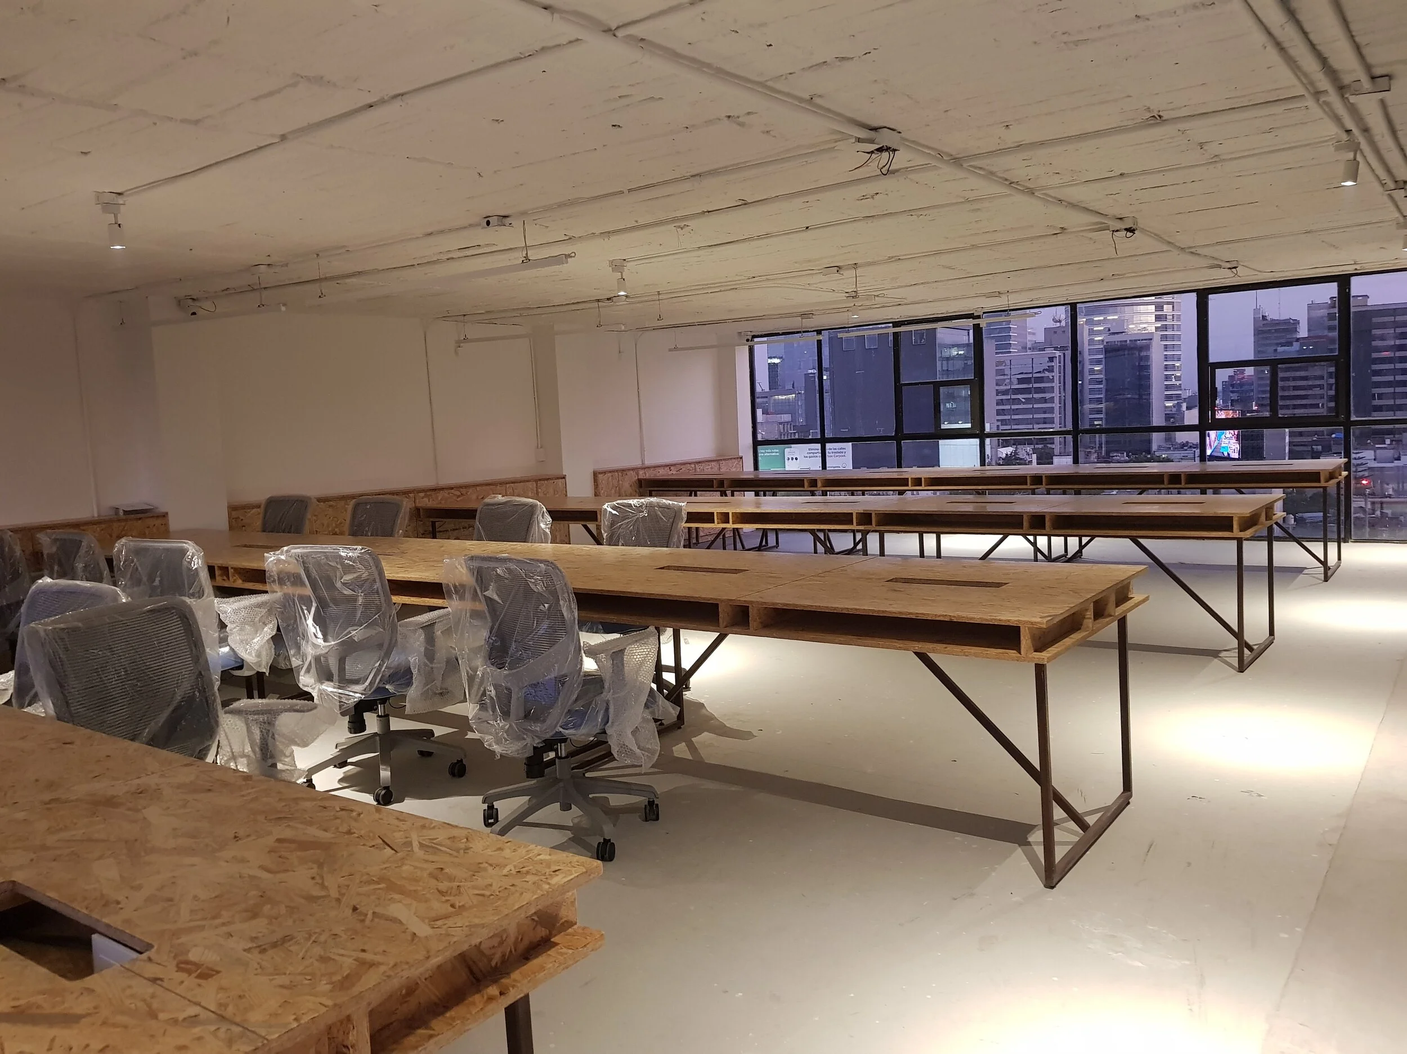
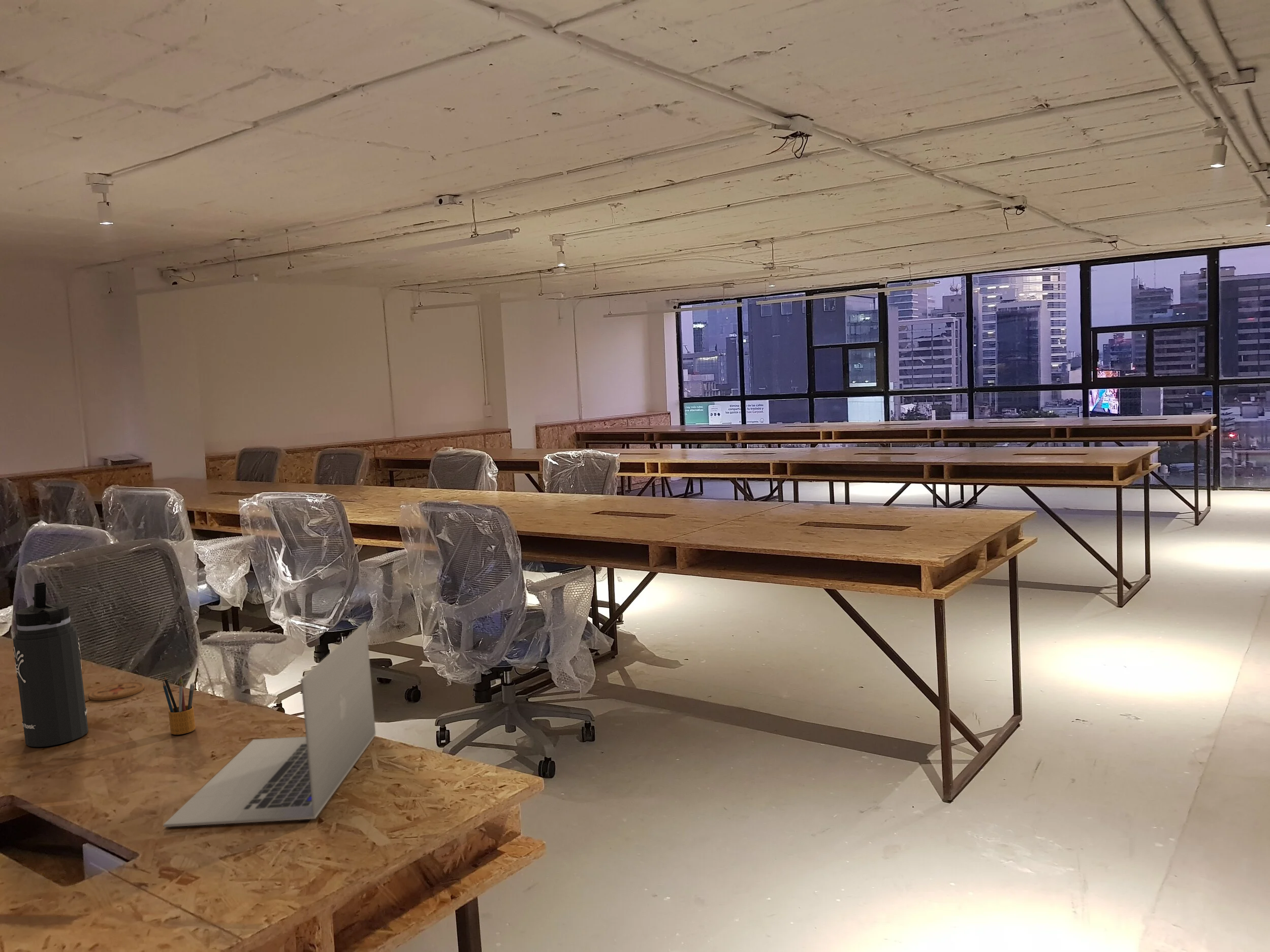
+ thermos bottle [13,582,89,747]
+ coaster [88,681,145,701]
+ pencil box [163,675,196,735]
+ laptop [163,621,376,828]
